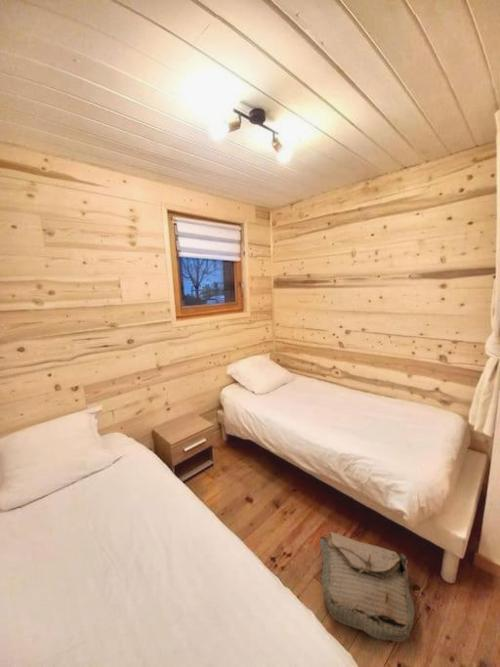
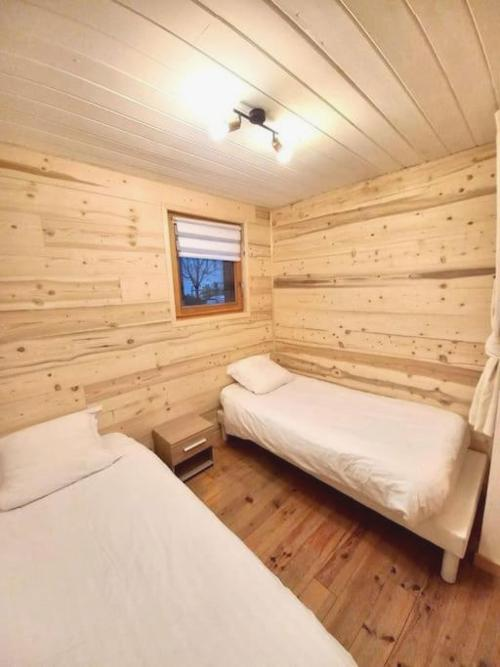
- bag [319,529,416,643]
